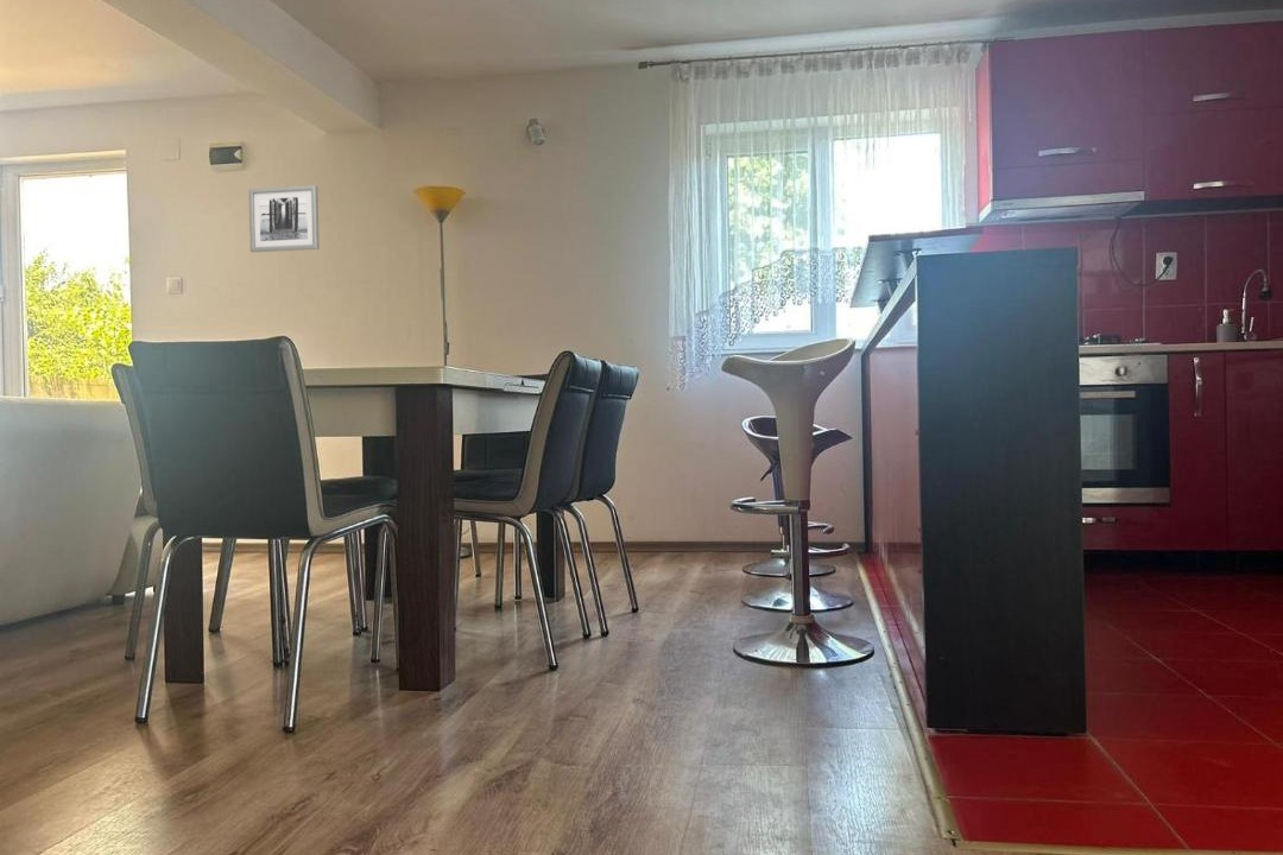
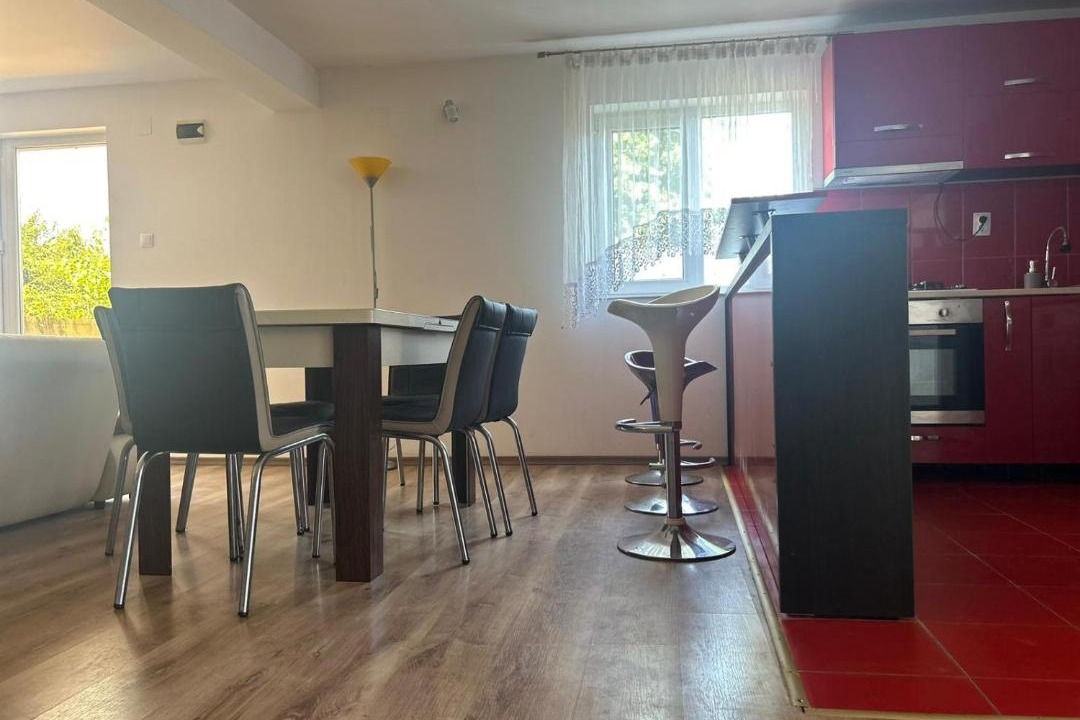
- wall art [248,184,321,254]
